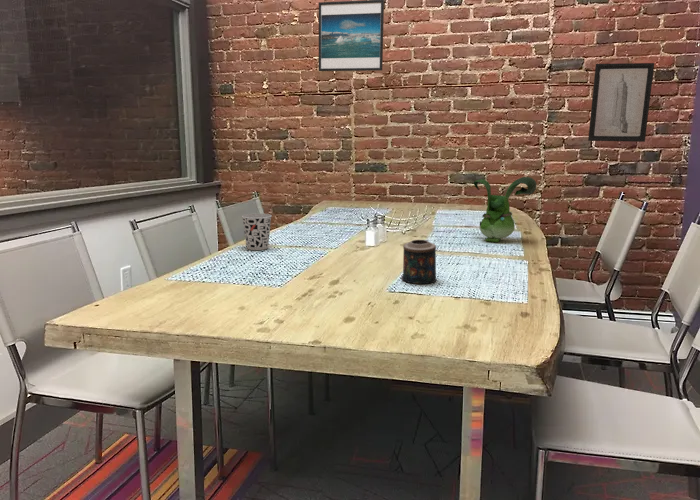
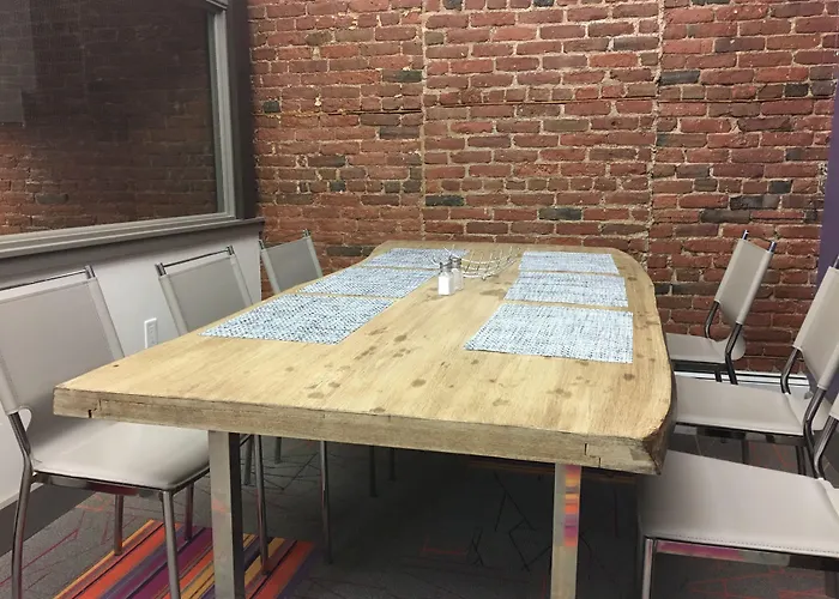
- toy figurine [473,176,537,243]
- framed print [318,0,385,72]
- cup [241,212,273,251]
- wall art [587,62,655,143]
- candle [400,239,438,285]
